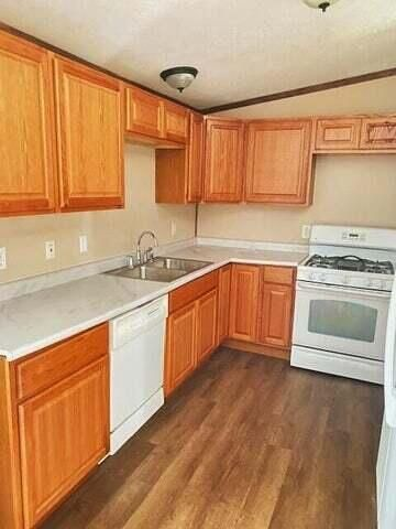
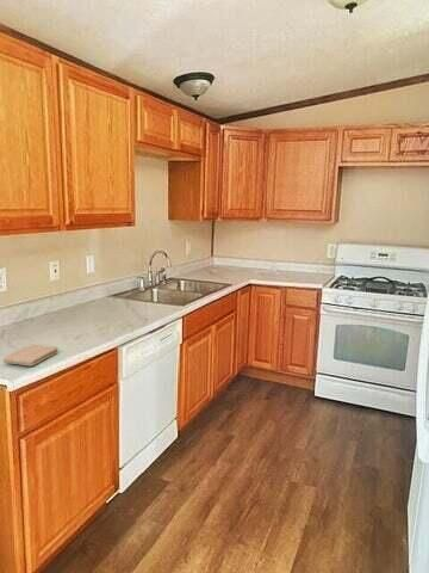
+ washcloth [2,344,60,368]
